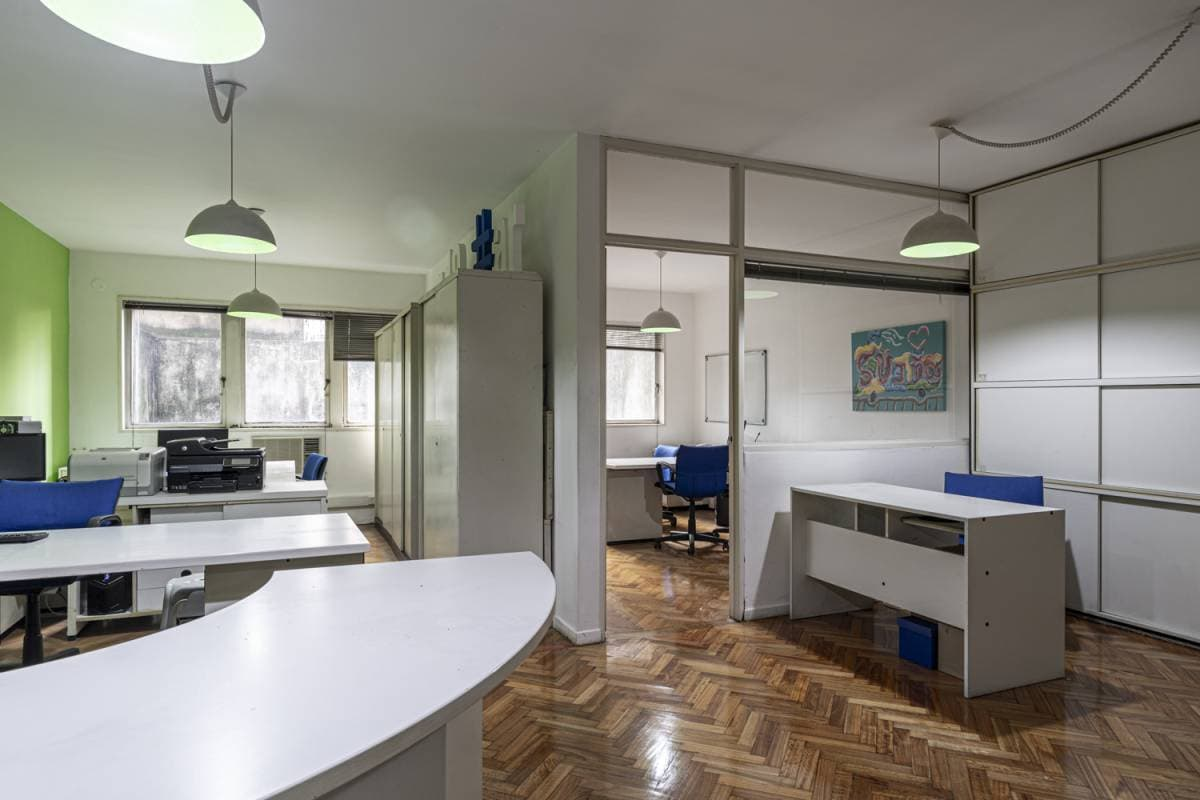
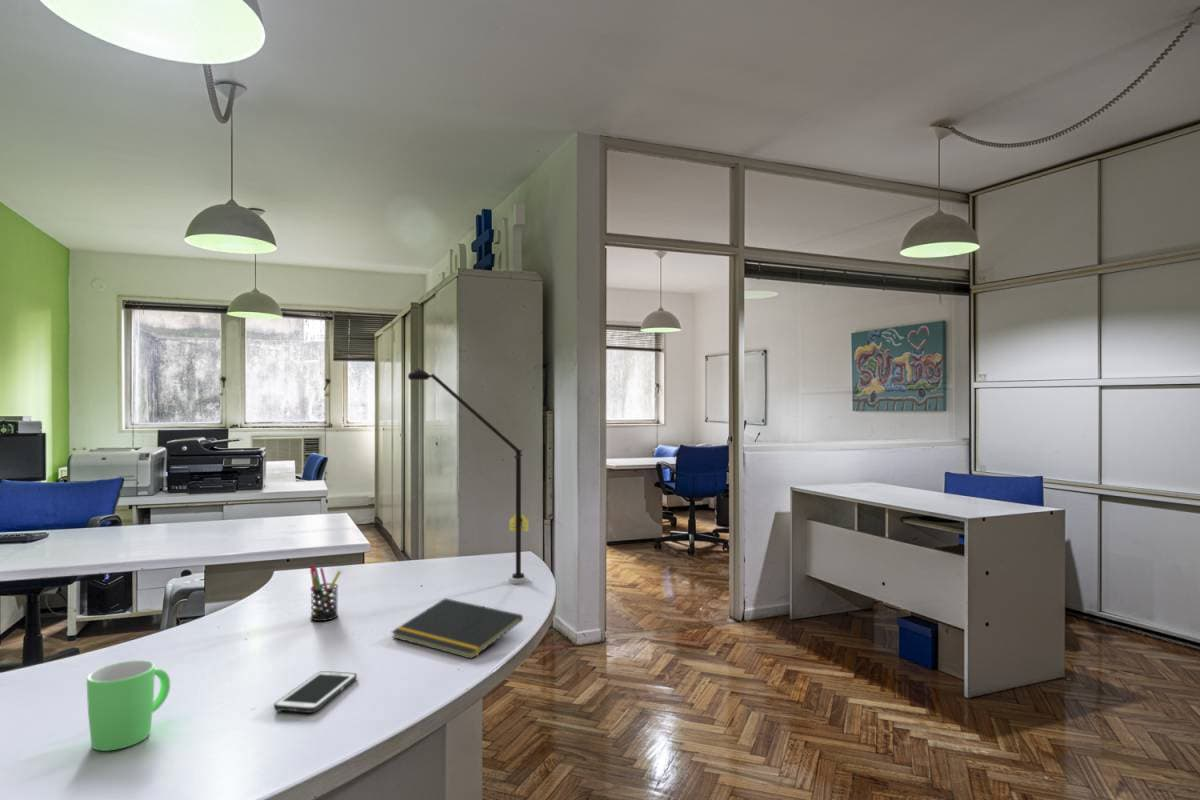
+ pen holder [309,563,342,622]
+ desk lamp [407,367,530,585]
+ cell phone [273,670,358,714]
+ mug [86,659,171,752]
+ notepad [391,597,524,660]
